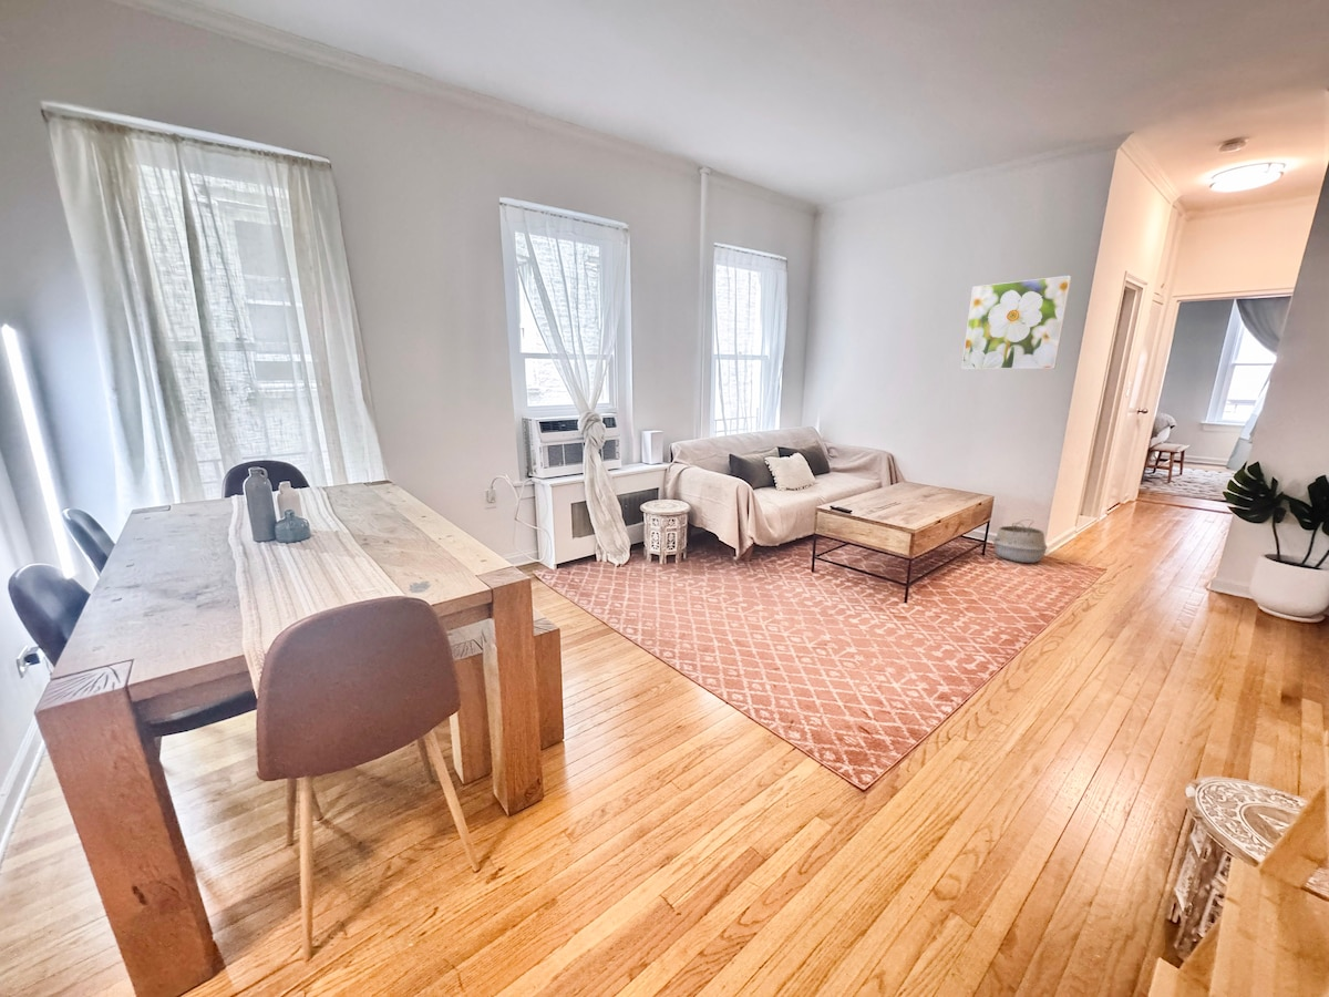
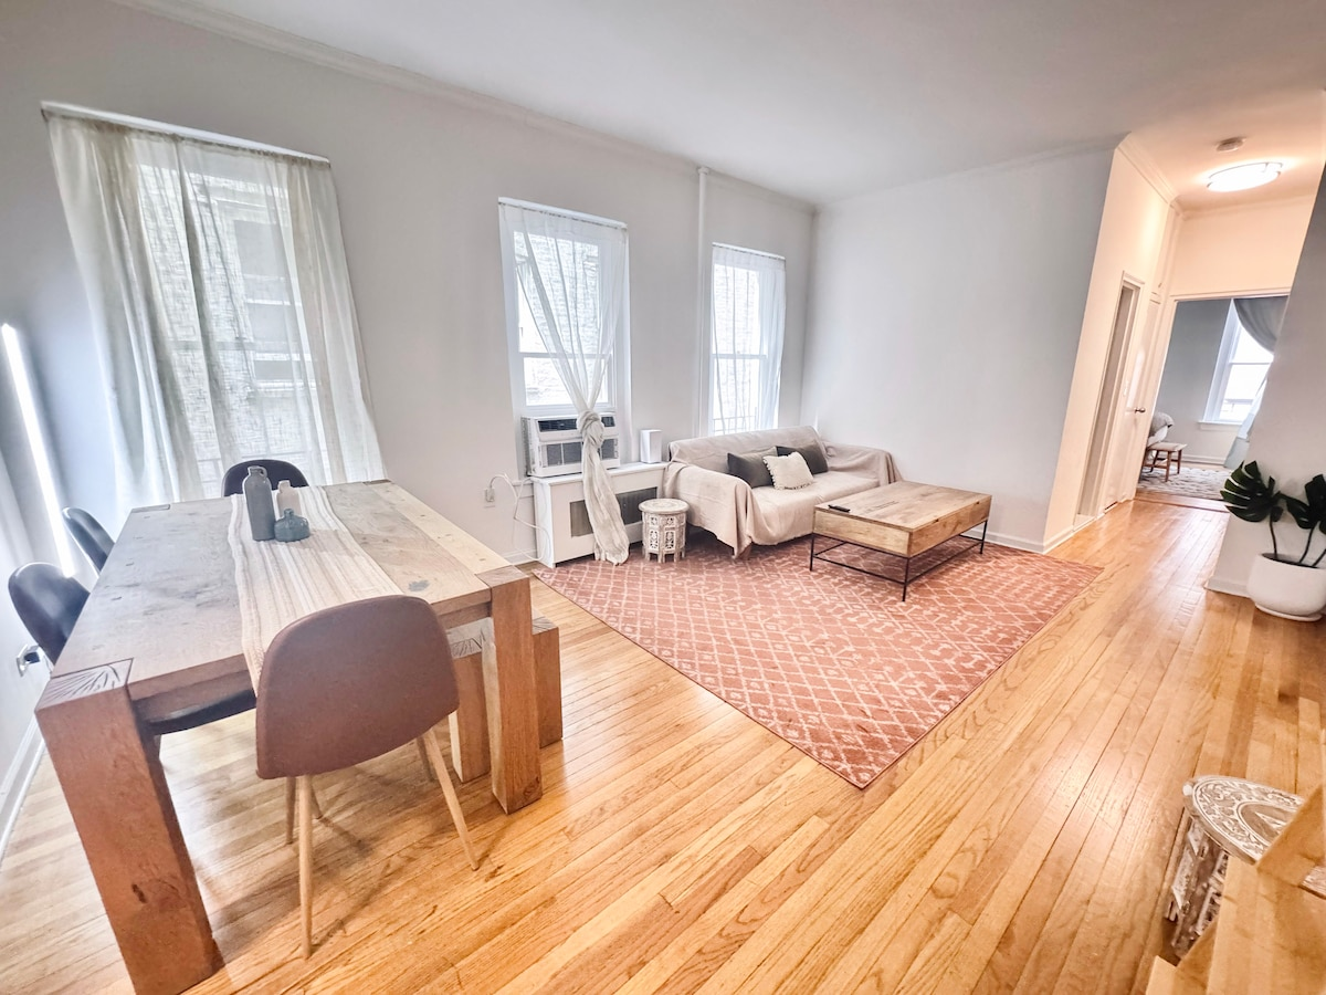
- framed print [960,275,1073,370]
- woven basket [991,518,1049,564]
